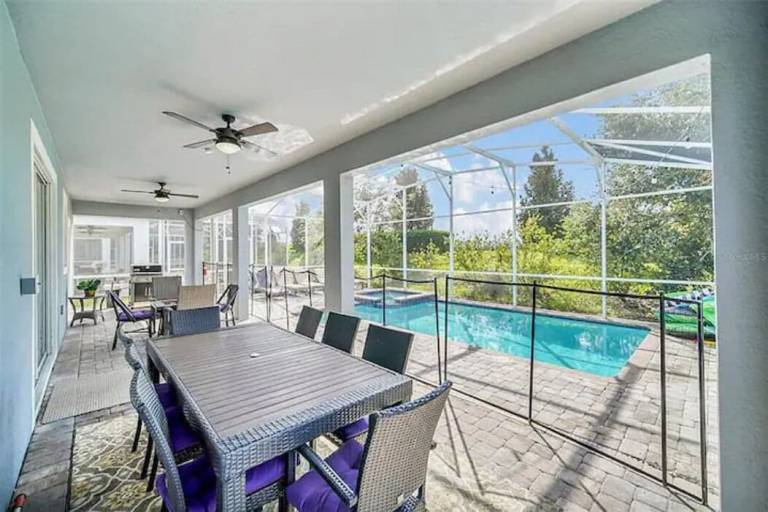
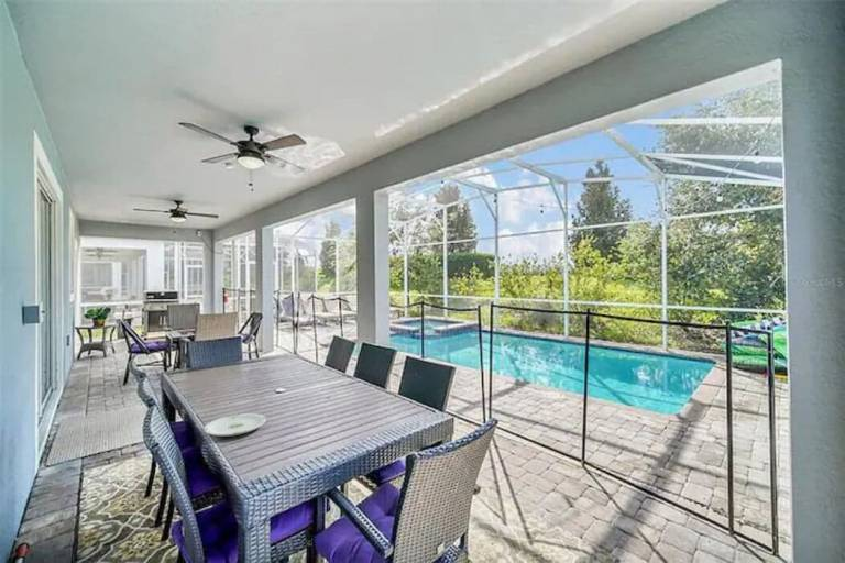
+ plate [202,412,267,438]
